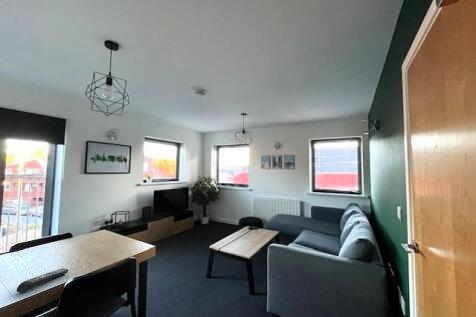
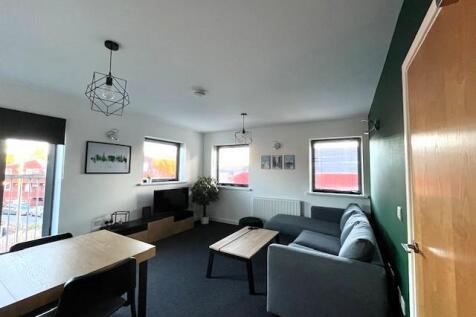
- remote control [16,267,69,294]
